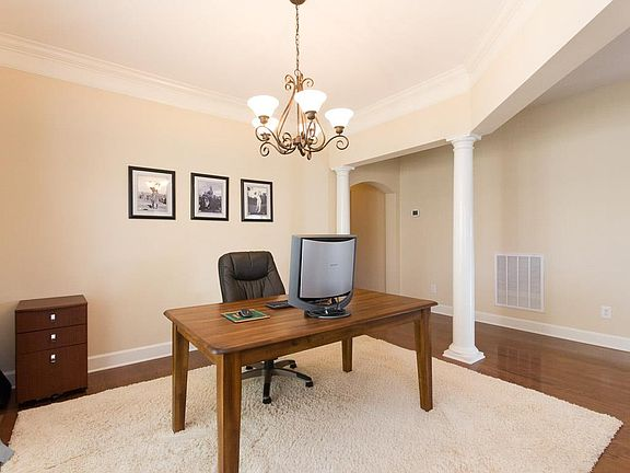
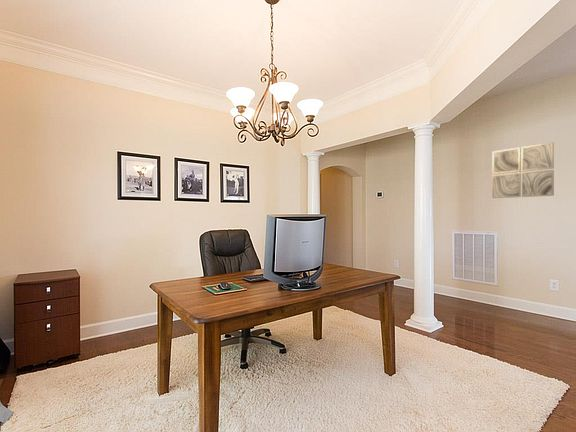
+ wall art [491,141,555,199]
